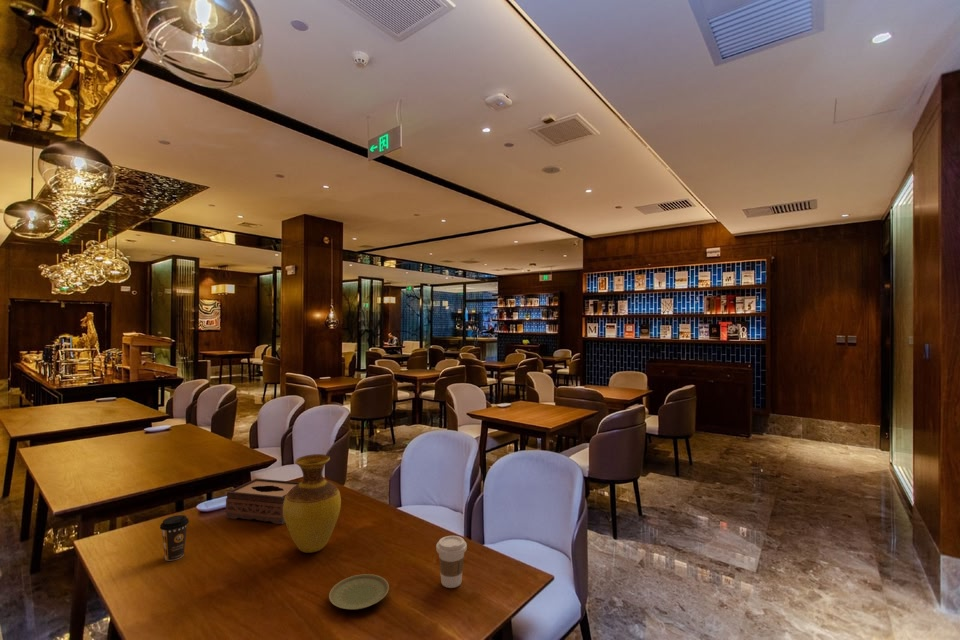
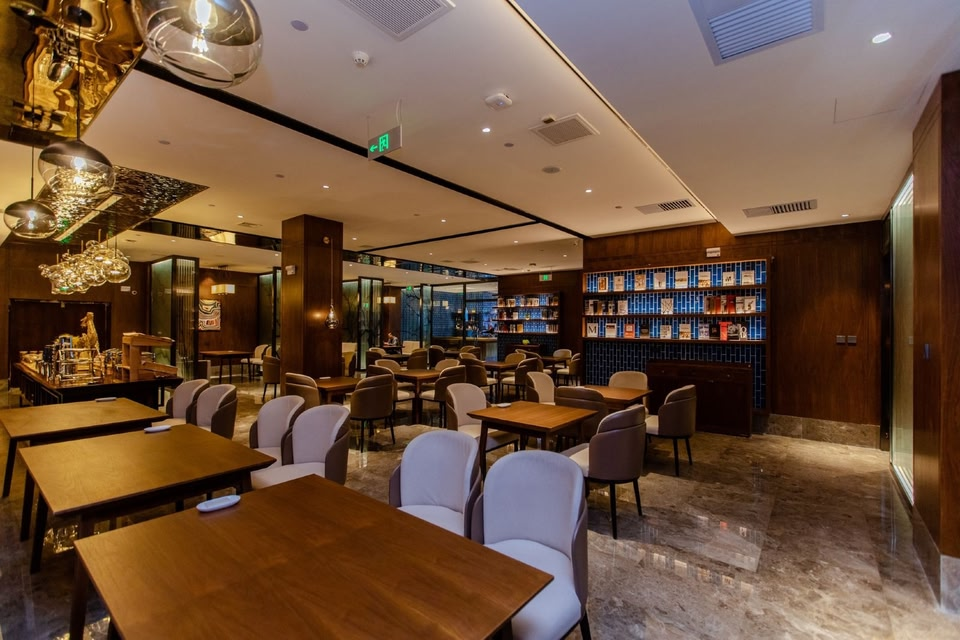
- coffee cup [435,535,468,589]
- vase [283,453,342,554]
- tissue box [225,477,300,525]
- coffee cup [159,514,190,562]
- plate [328,573,390,611]
